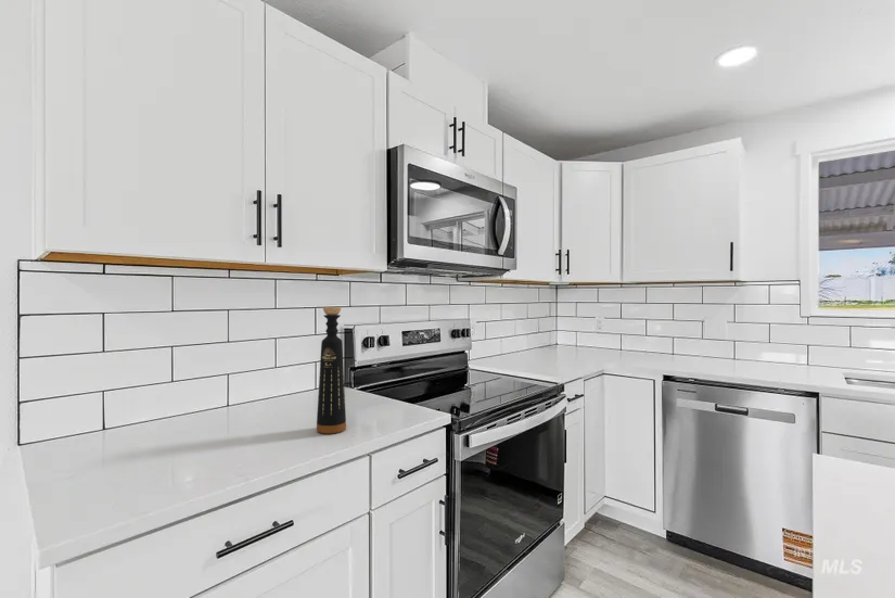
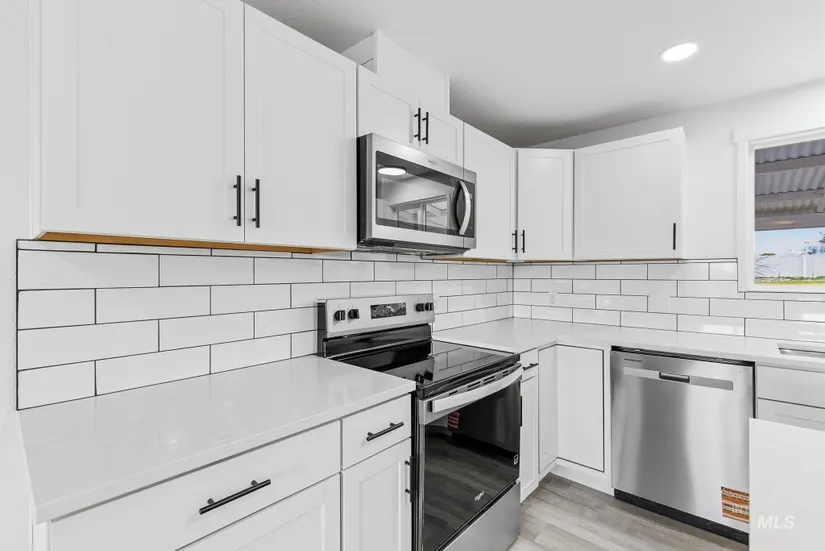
- bottle [316,306,347,435]
